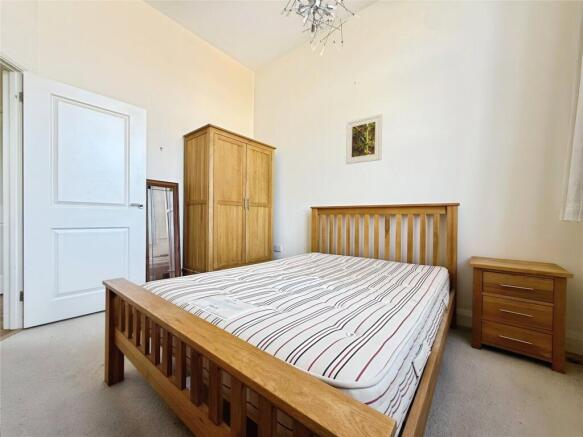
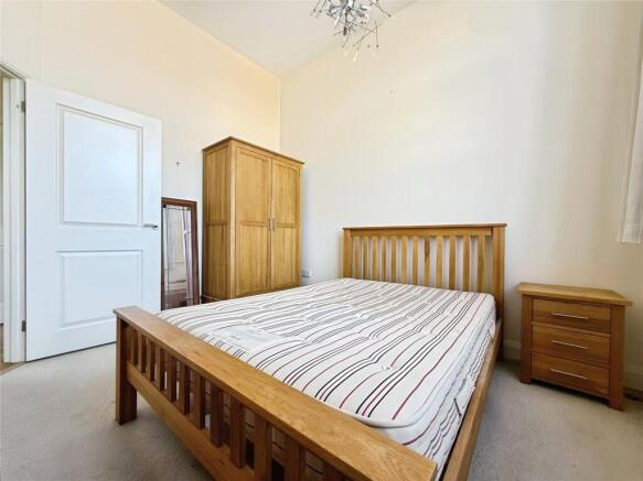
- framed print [345,113,383,165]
